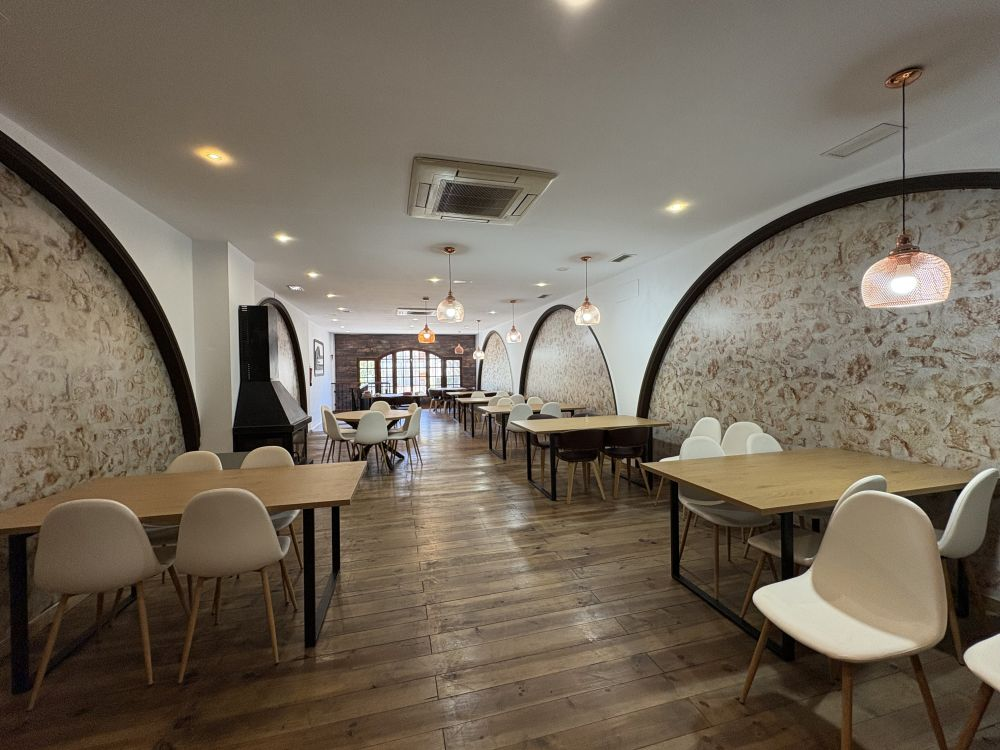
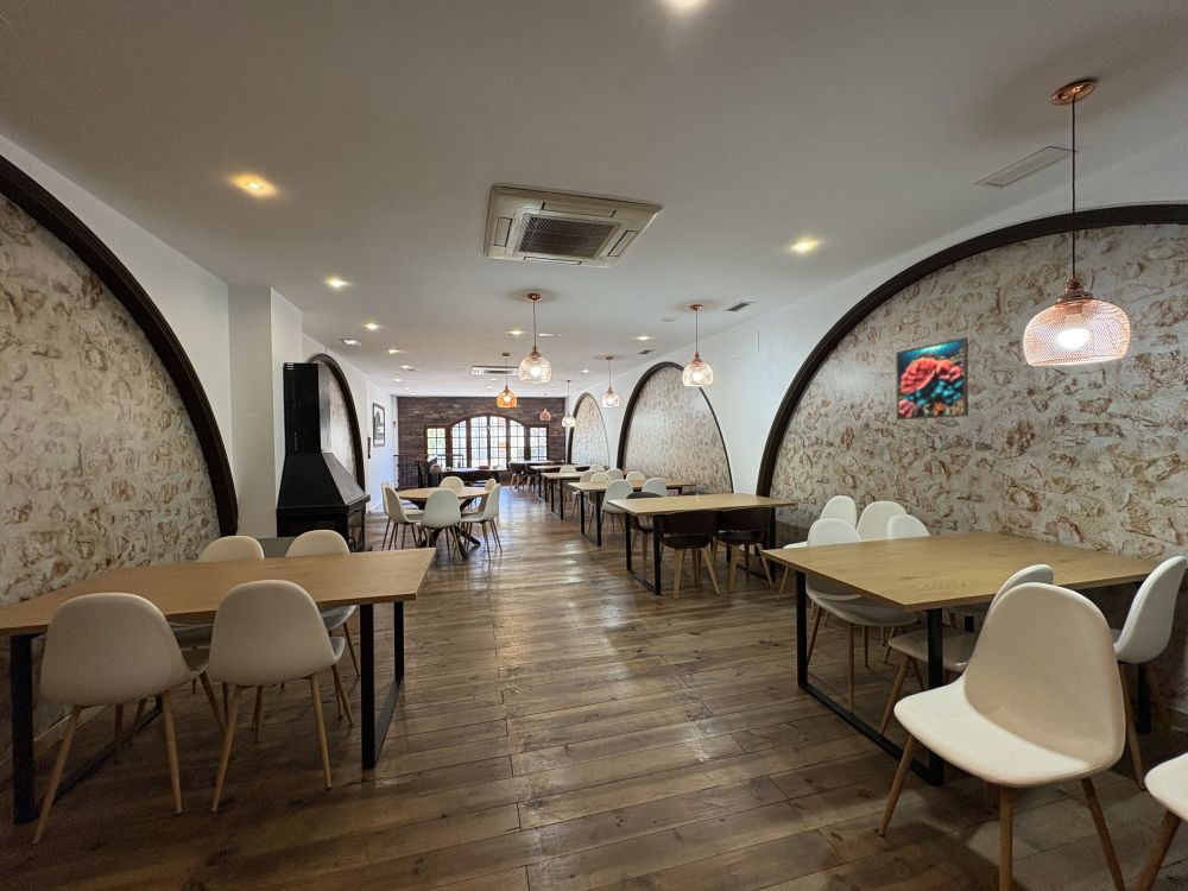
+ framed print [895,336,969,421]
